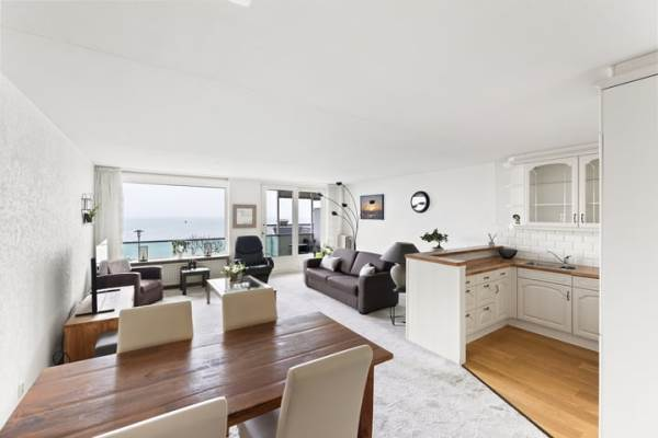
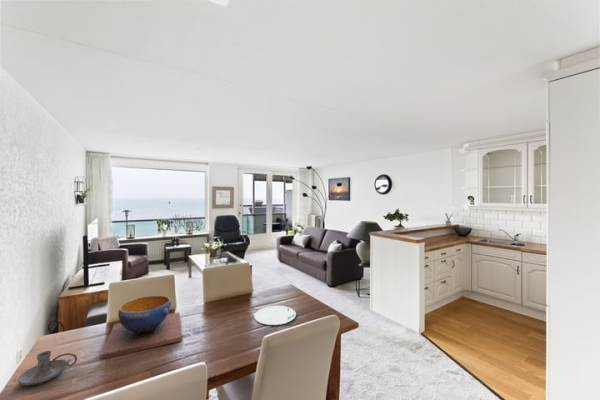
+ candle holder [17,350,78,386]
+ decorative bowl [99,295,183,360]
+ plate [253,305,297,326]
